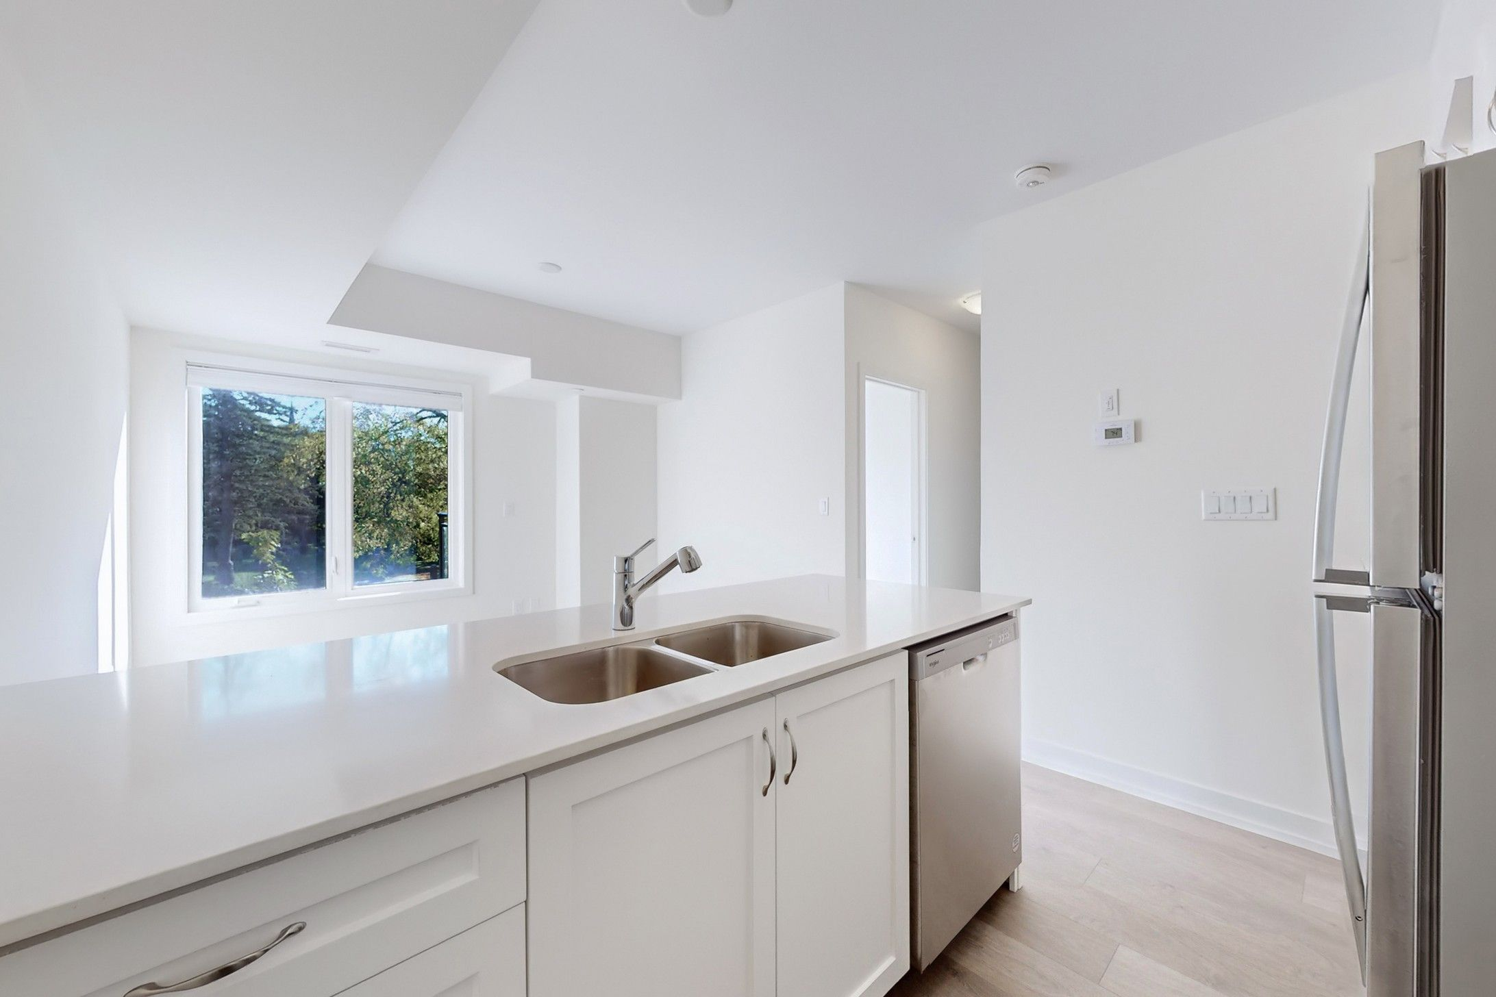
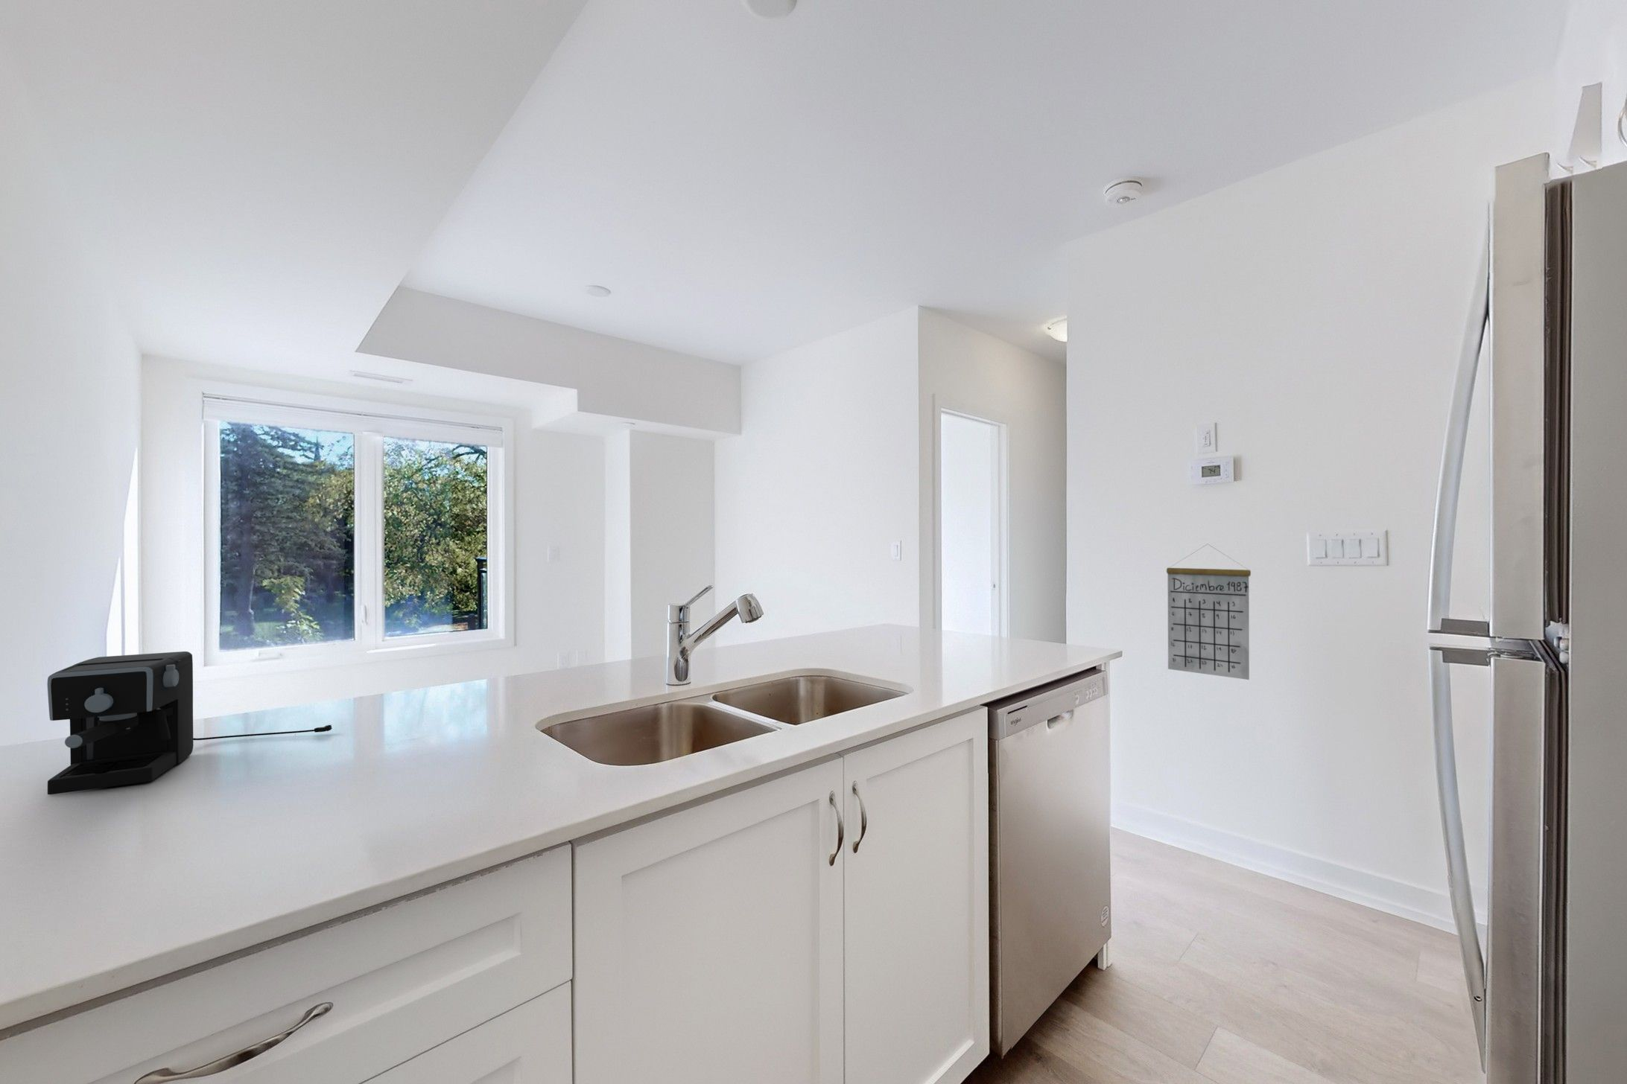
+ coffee maker [47,651,332,795]
+ calendar [1166,543,1252,680]
